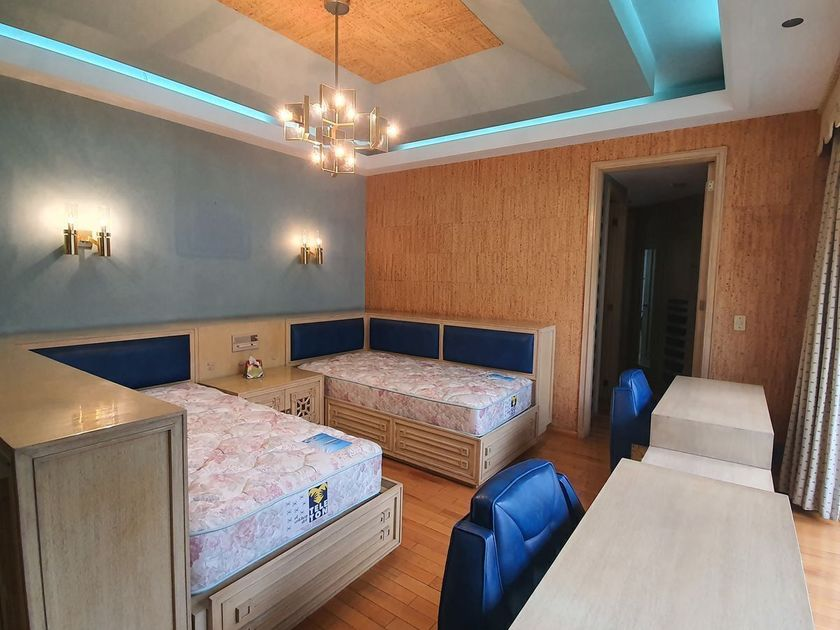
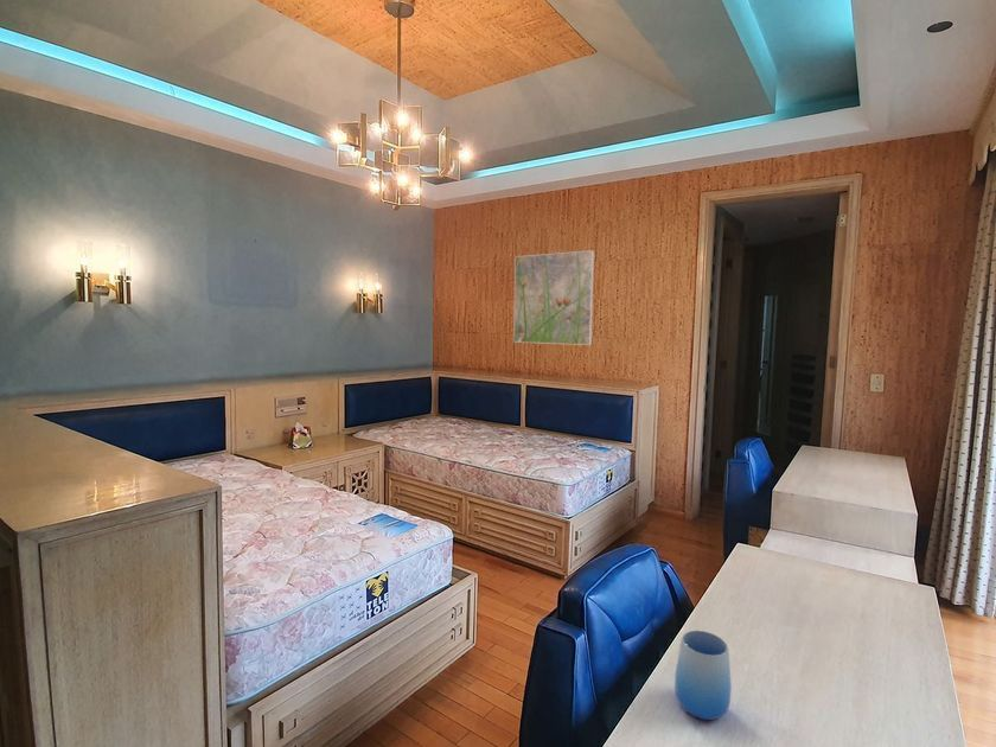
+ cup [673,630,733,721]
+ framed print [512,249,595,346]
